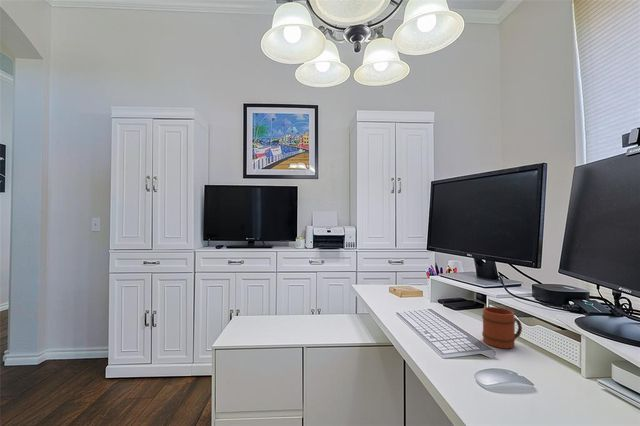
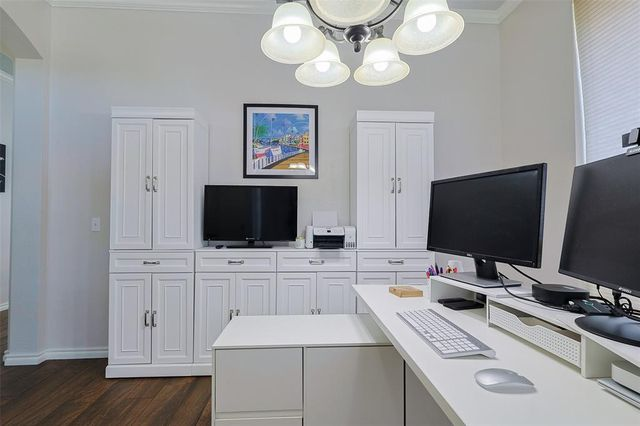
- mug [481,306,523,349]
